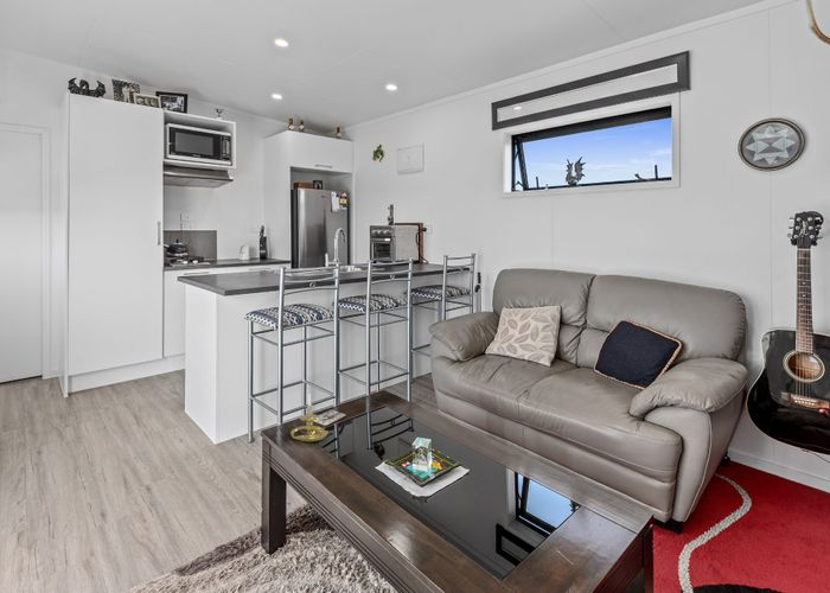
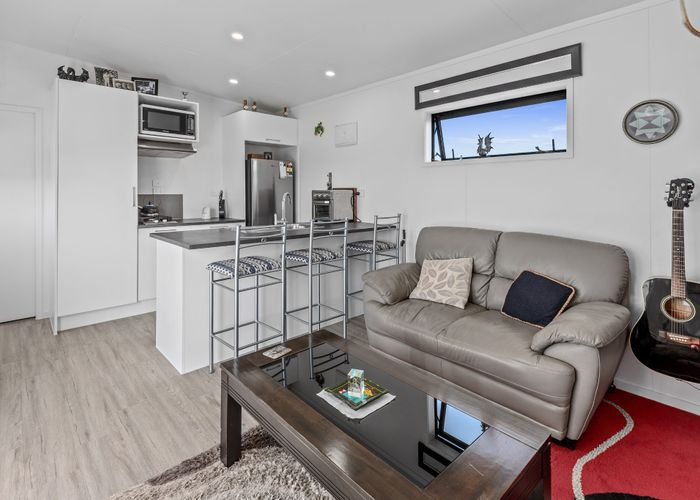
- candle holder [289,395,330,442]
